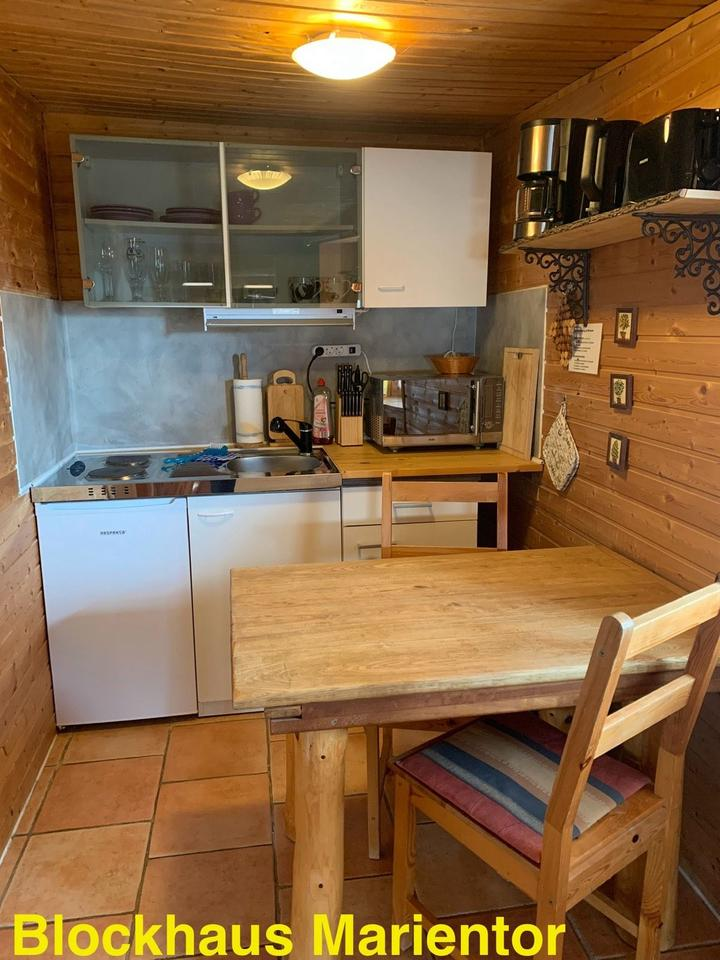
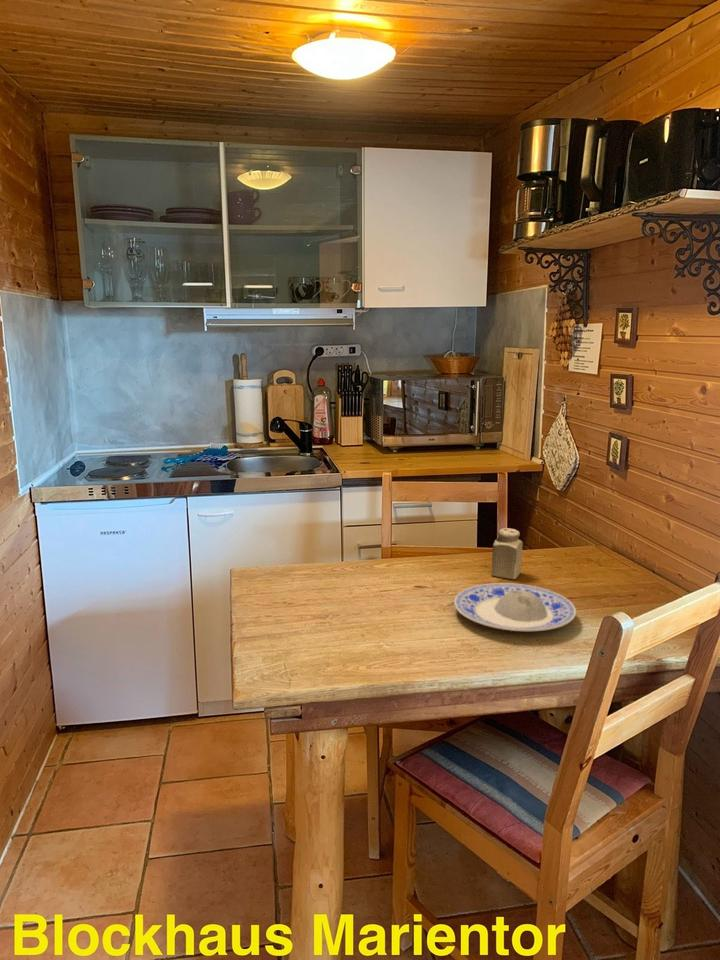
+ plate [453,582,577,632]
+ salt shaker [491,527,524,580]
